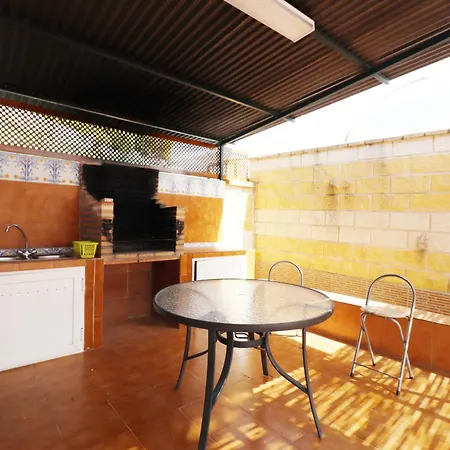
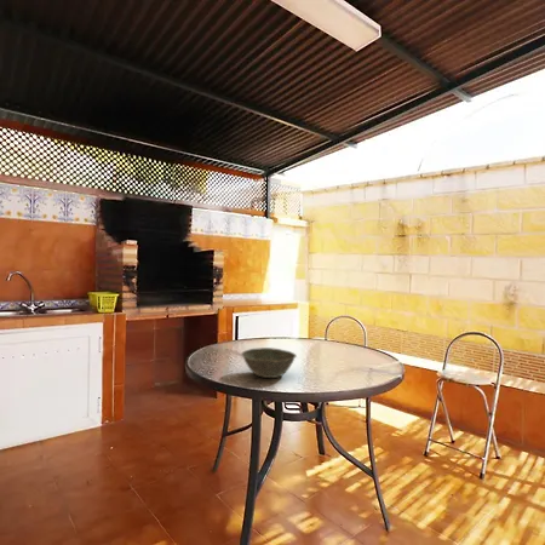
+ bowl [240,346,298,379]
